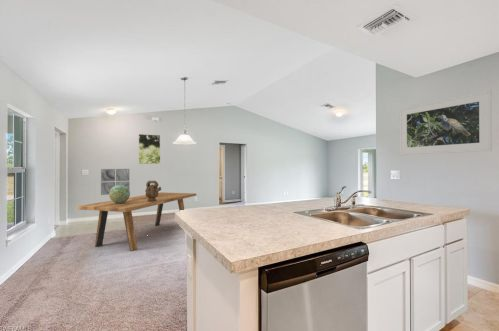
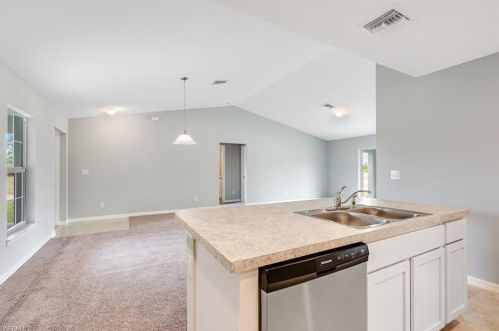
- dining table [76,192,197,252]
- wall art [100,168,130,196]
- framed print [398,90,493,156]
- decorative globe [108,185,131,203]
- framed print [138,133,161,165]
- decorative urn [144,180,162,201]
